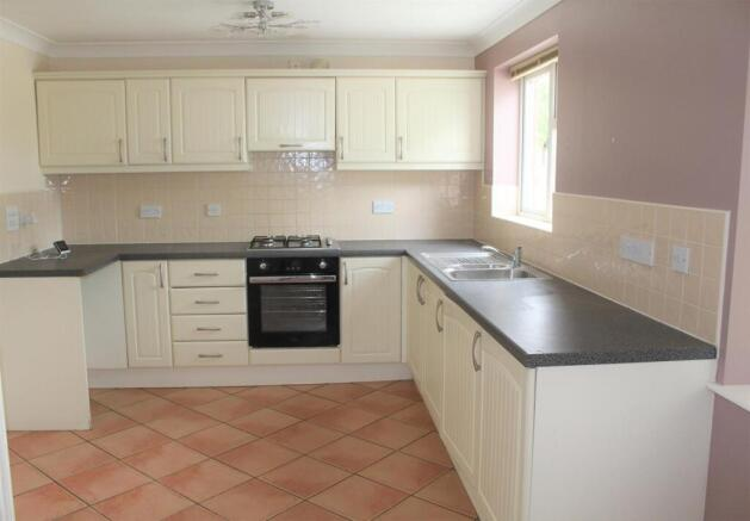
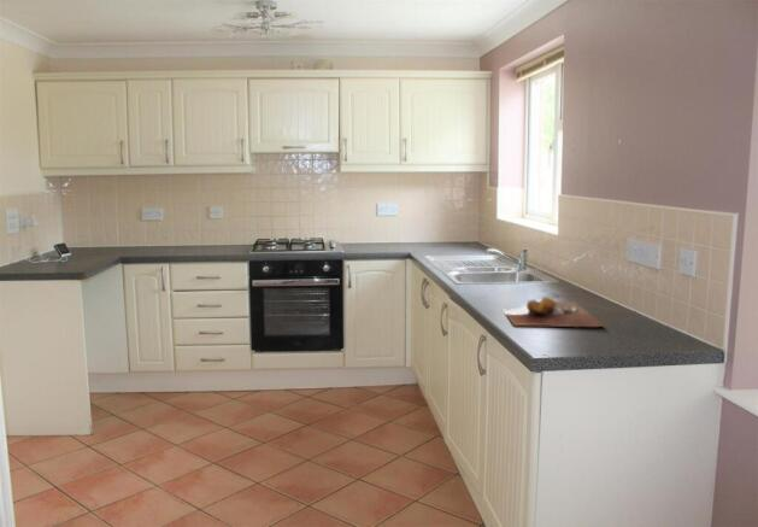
+ cutting board [501,295,607,328]
